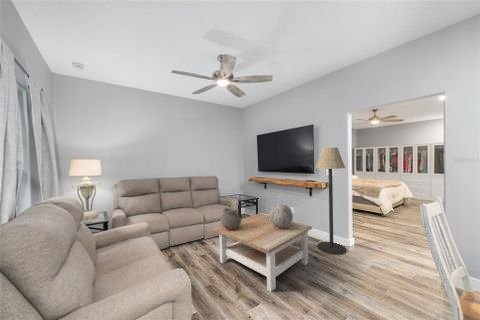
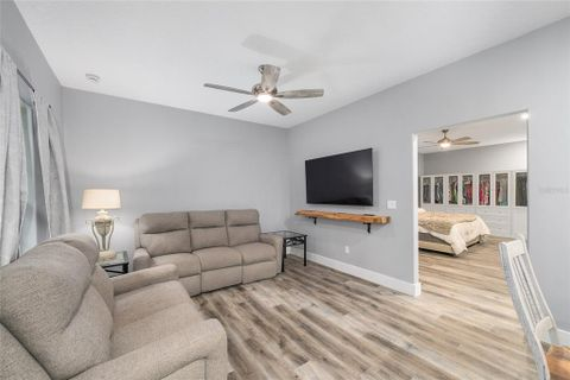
- coffee table [213,213,313,293]
- ceramic pot [219,206,242,229]
- decorative sphere [268,203,294,228]
- floor lamp [315,147,347,256]
